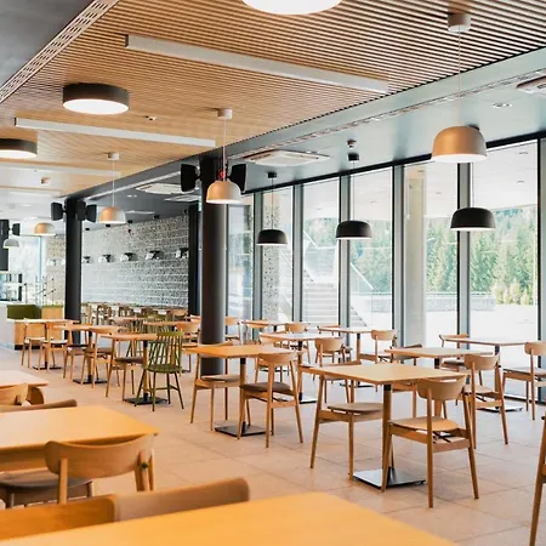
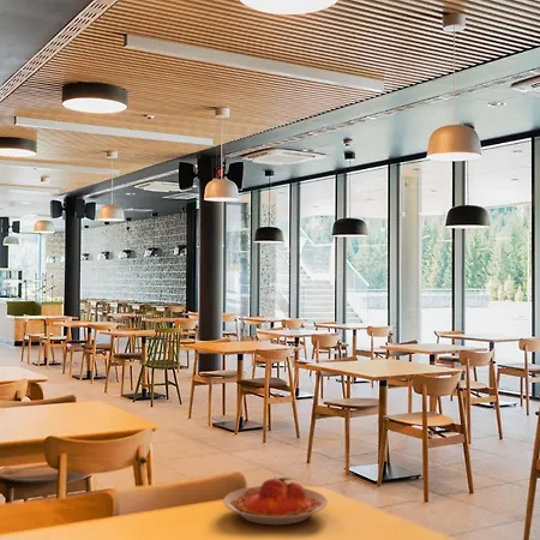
+ plate [222,476,329,526]
